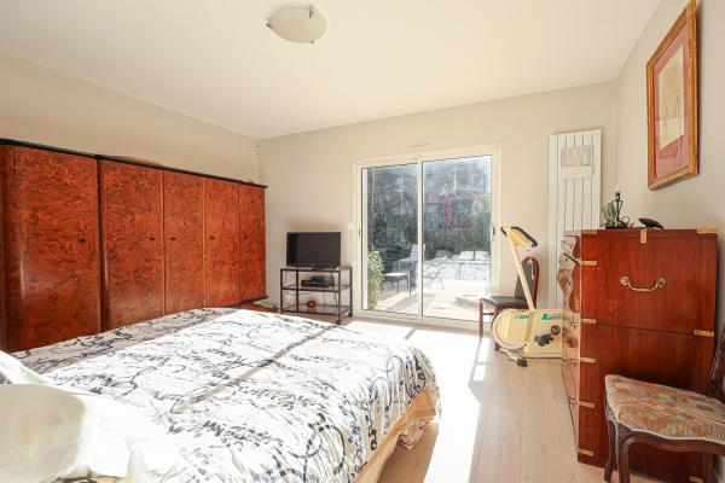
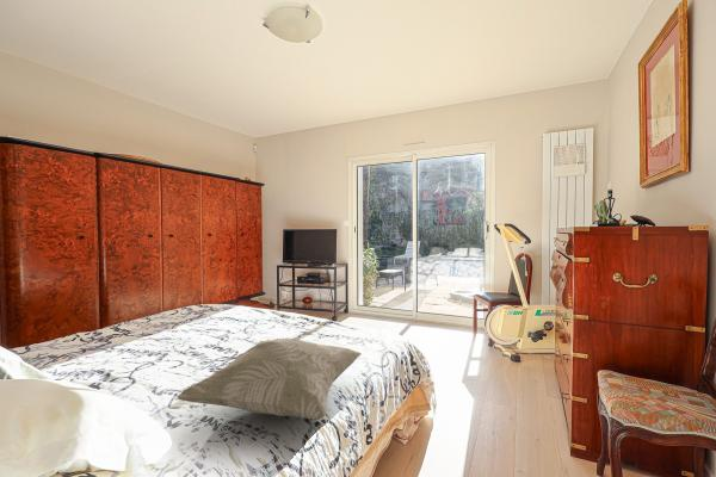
+ decorative pillow [175,337,363,421]
